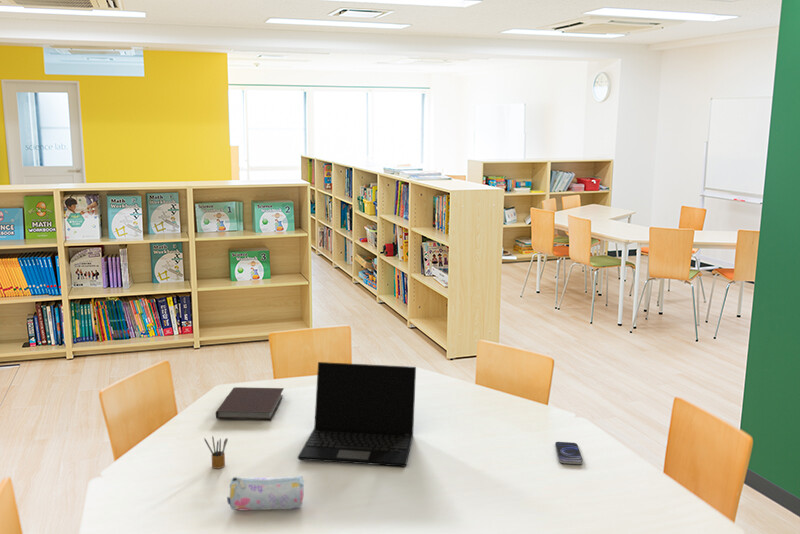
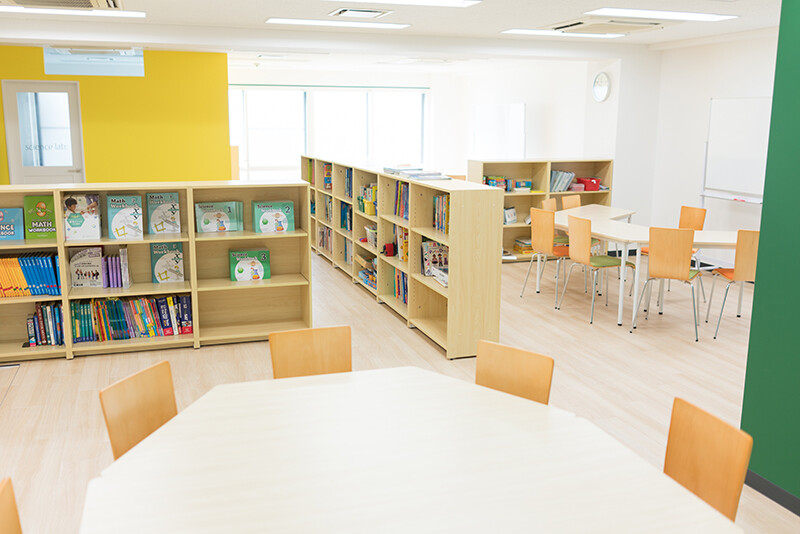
- pencil box [203,435,229,470]
- smartphone [554,441,584,465]
- notebook [215,386,285,421]
- pencil case [226,474,305,511]
- laptop [297,361,417,468]
